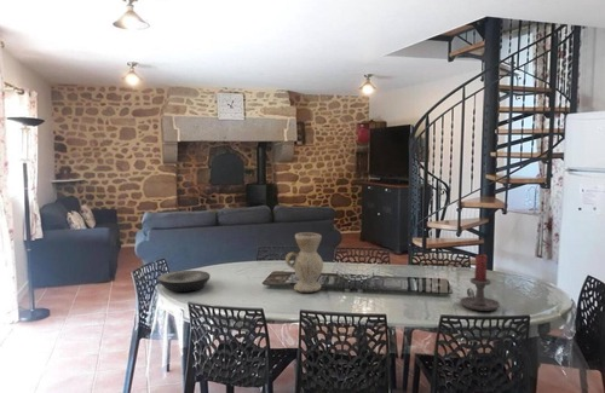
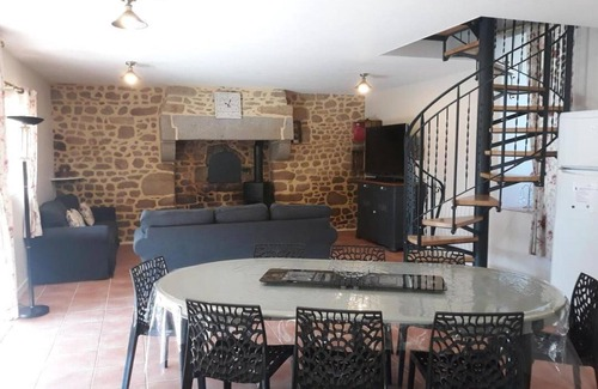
- plate [157,270,211,293]
- vase [284,231,324,294]
- candle holder [459,254,501,312]
